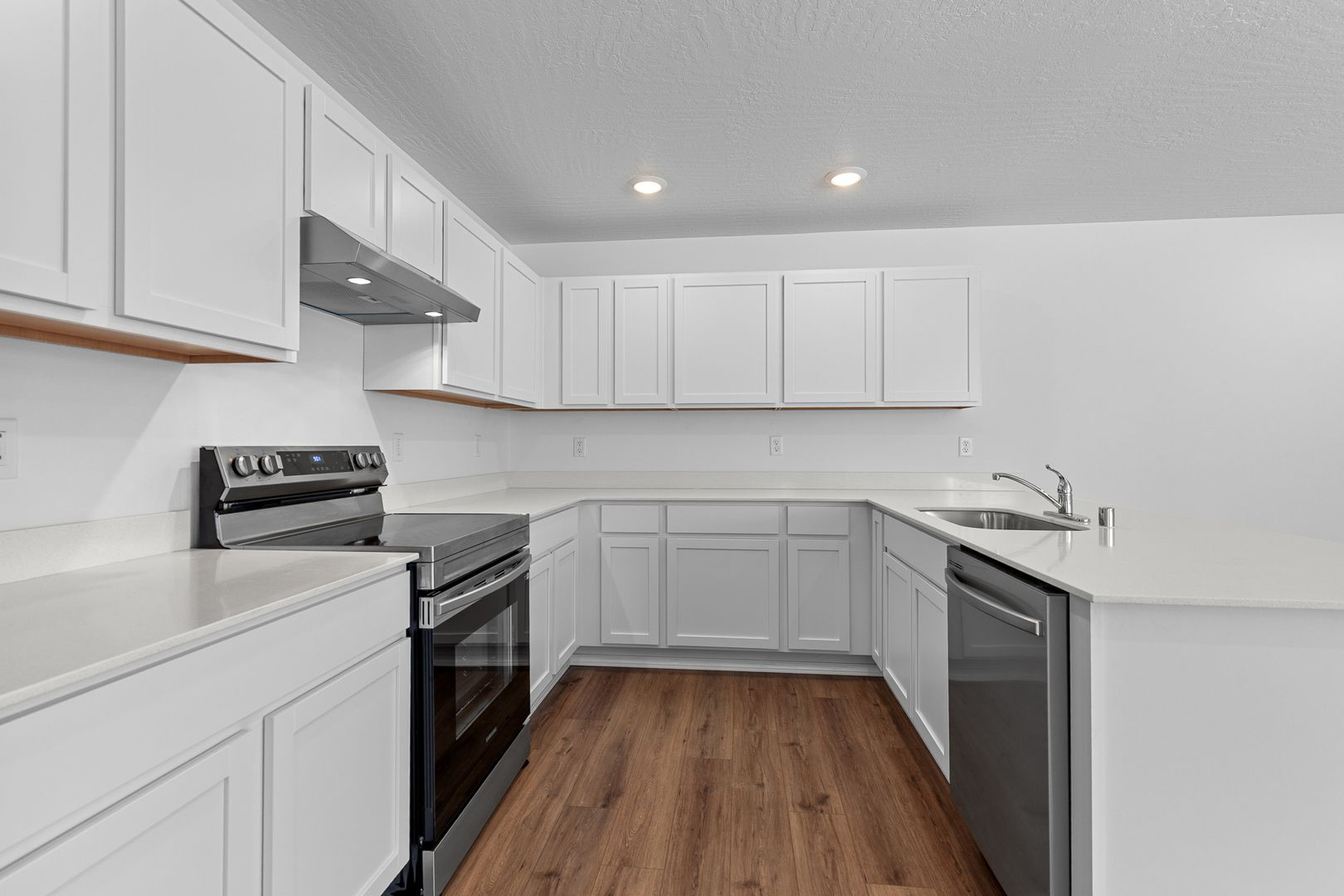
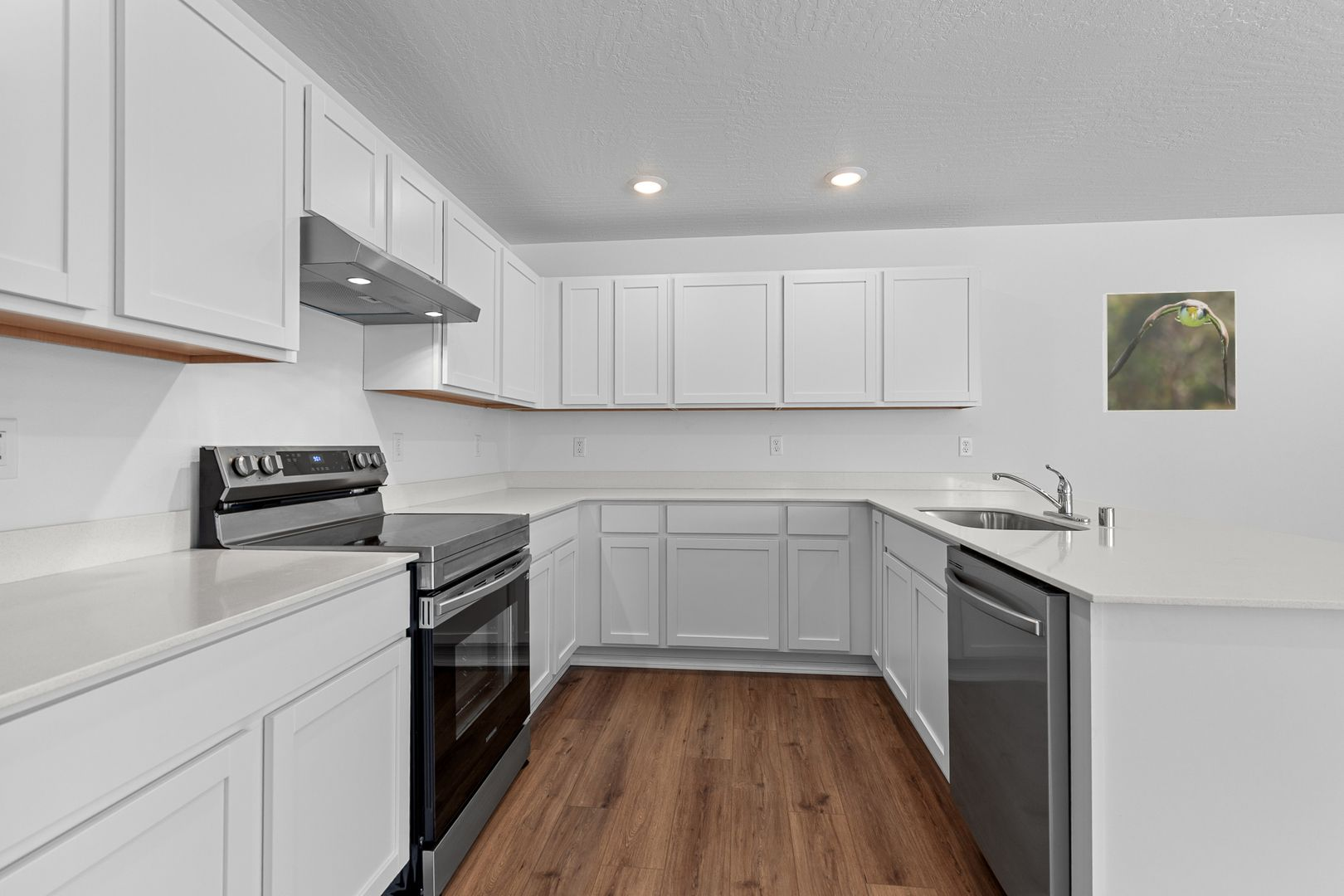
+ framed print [1102,290,1238,412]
